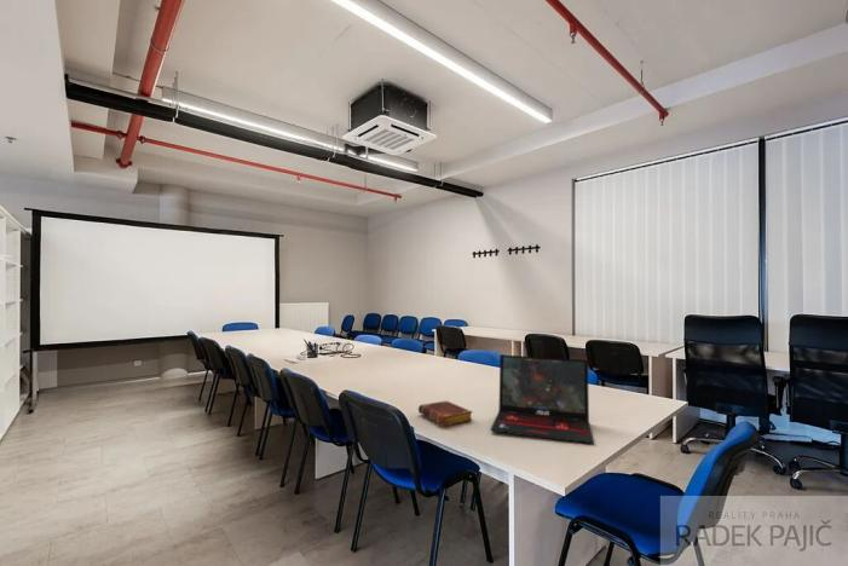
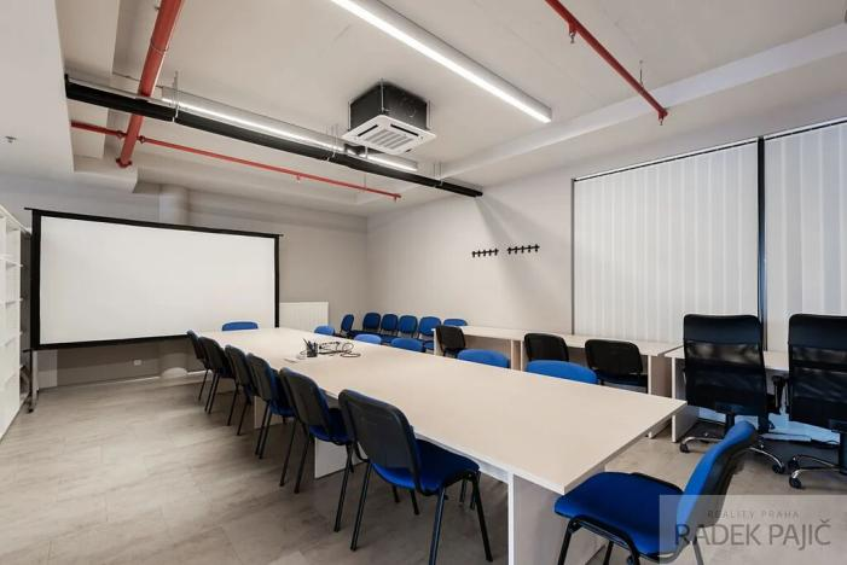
- laptop [489,353,595,445]
- book [417,400,474,427]
